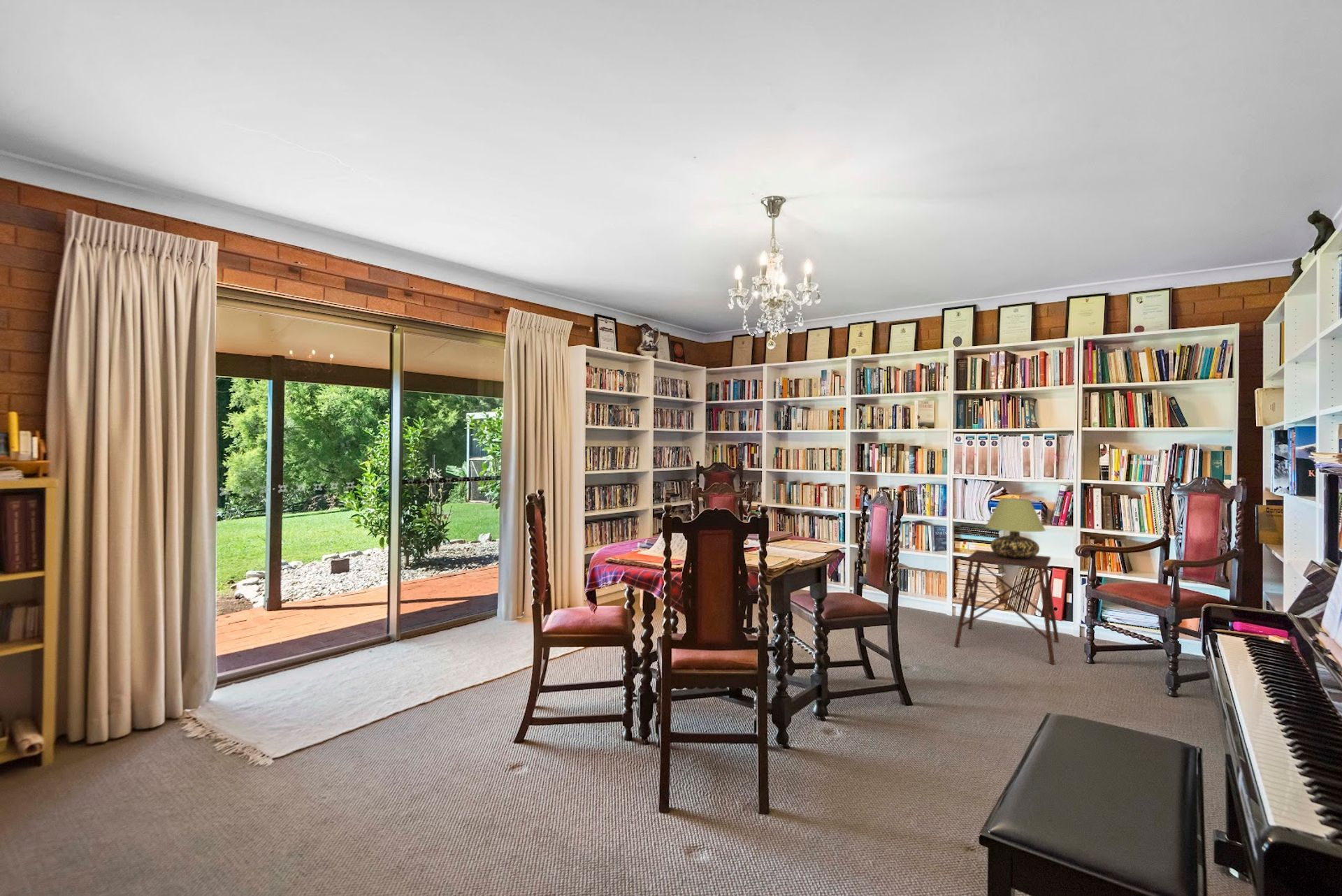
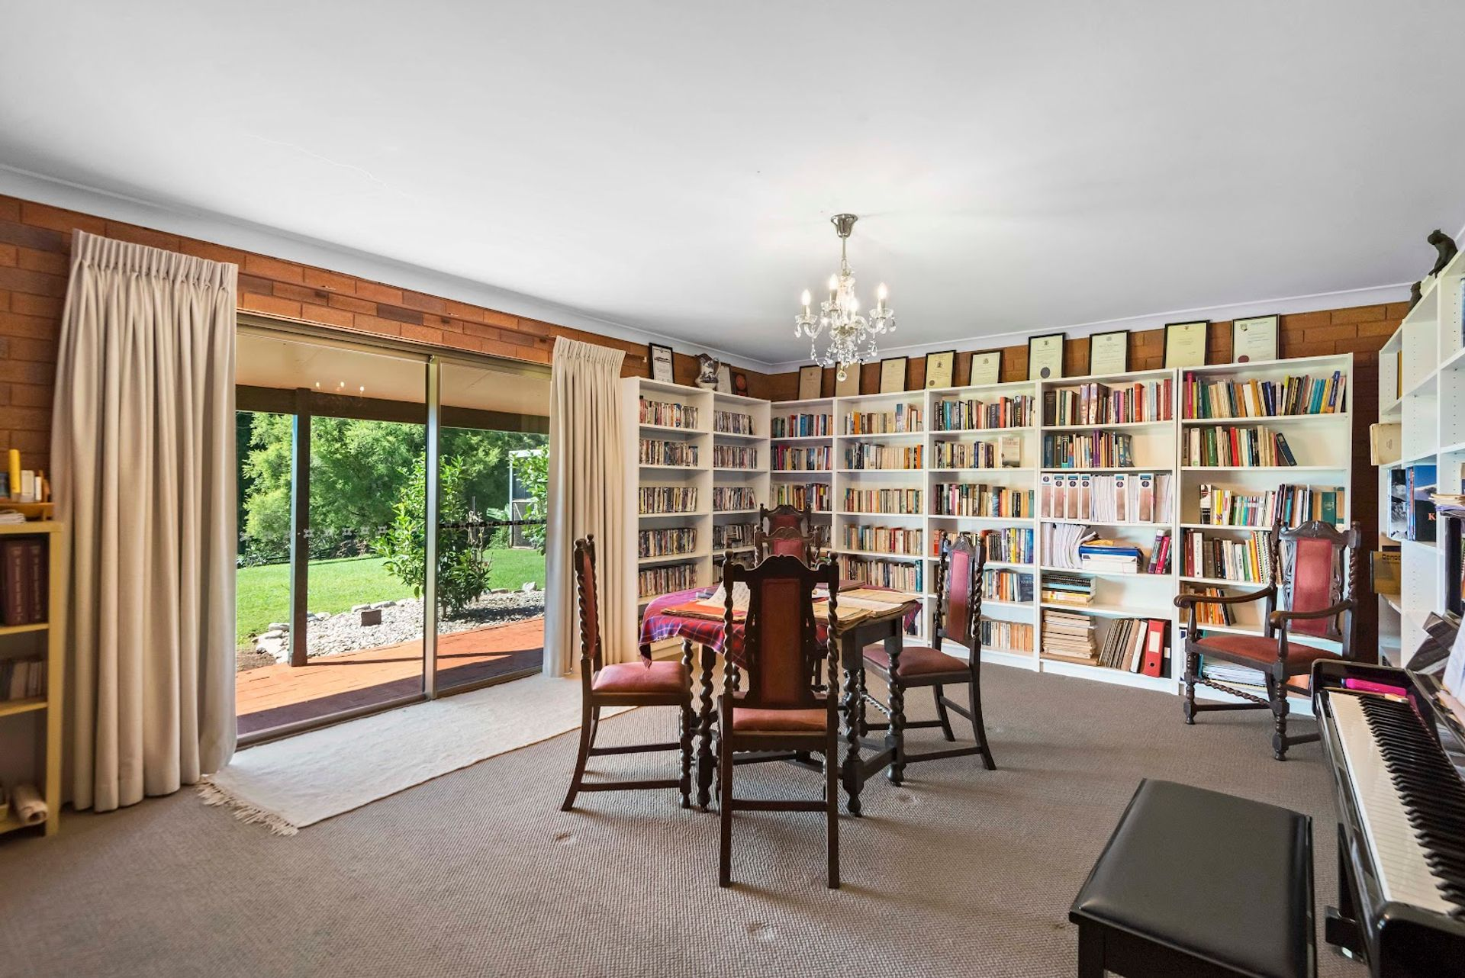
- table lamp [985,498,1046,558]
- side table [954,549,1060,665]
